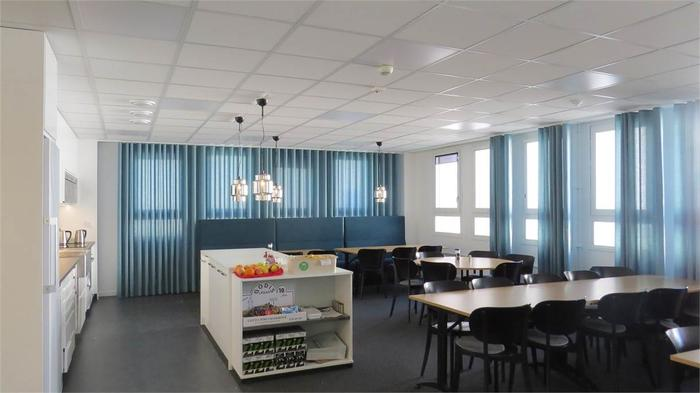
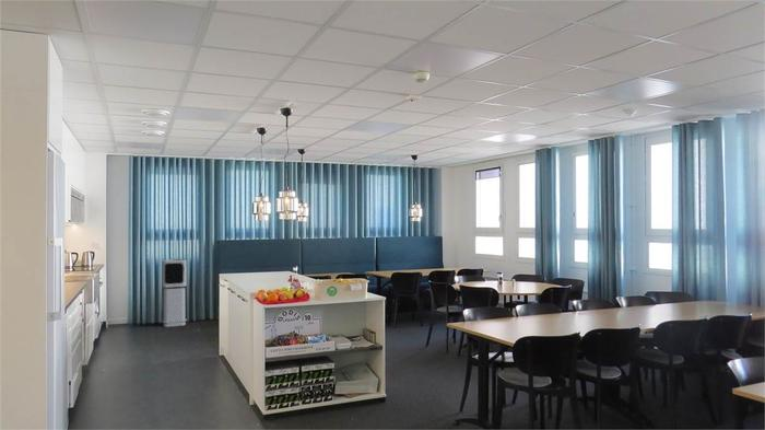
+ air purifier [161,258,188,328]
